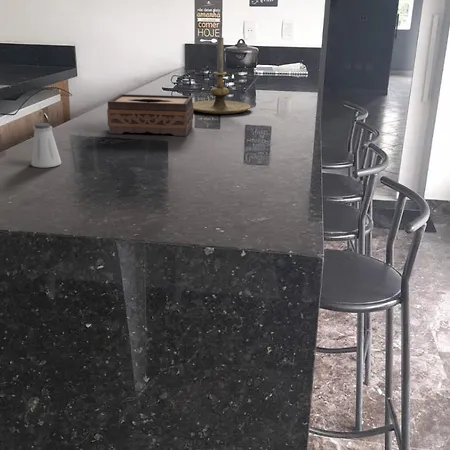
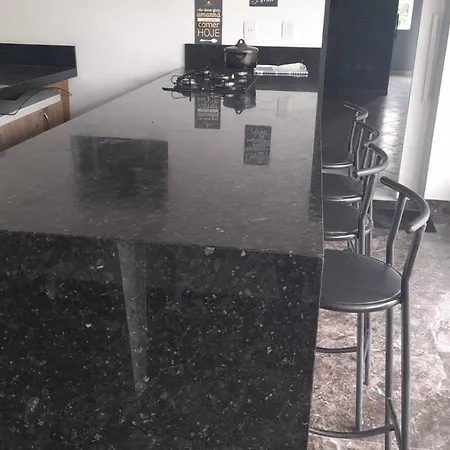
- saltshaker [30,122,62,168]
- tissue box [106,93,194,137]
- candle holder [192,36,251,115]
